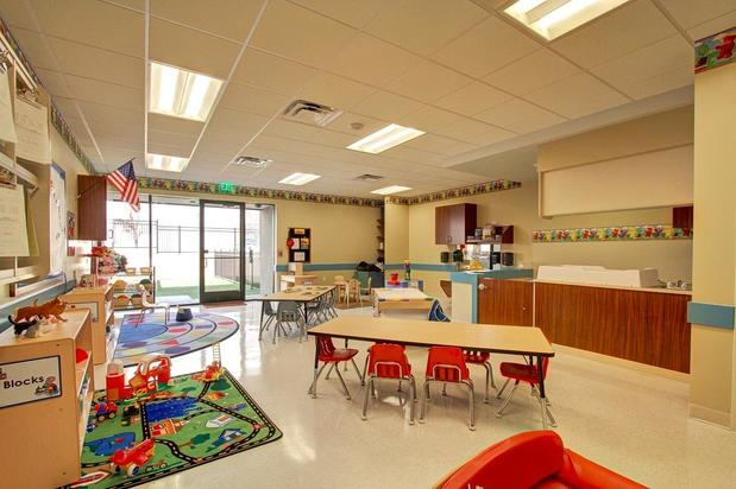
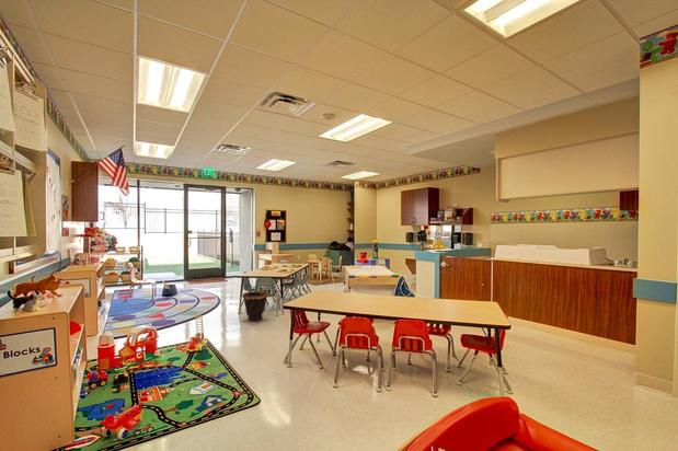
+ waste bin [241,290,269,326]
